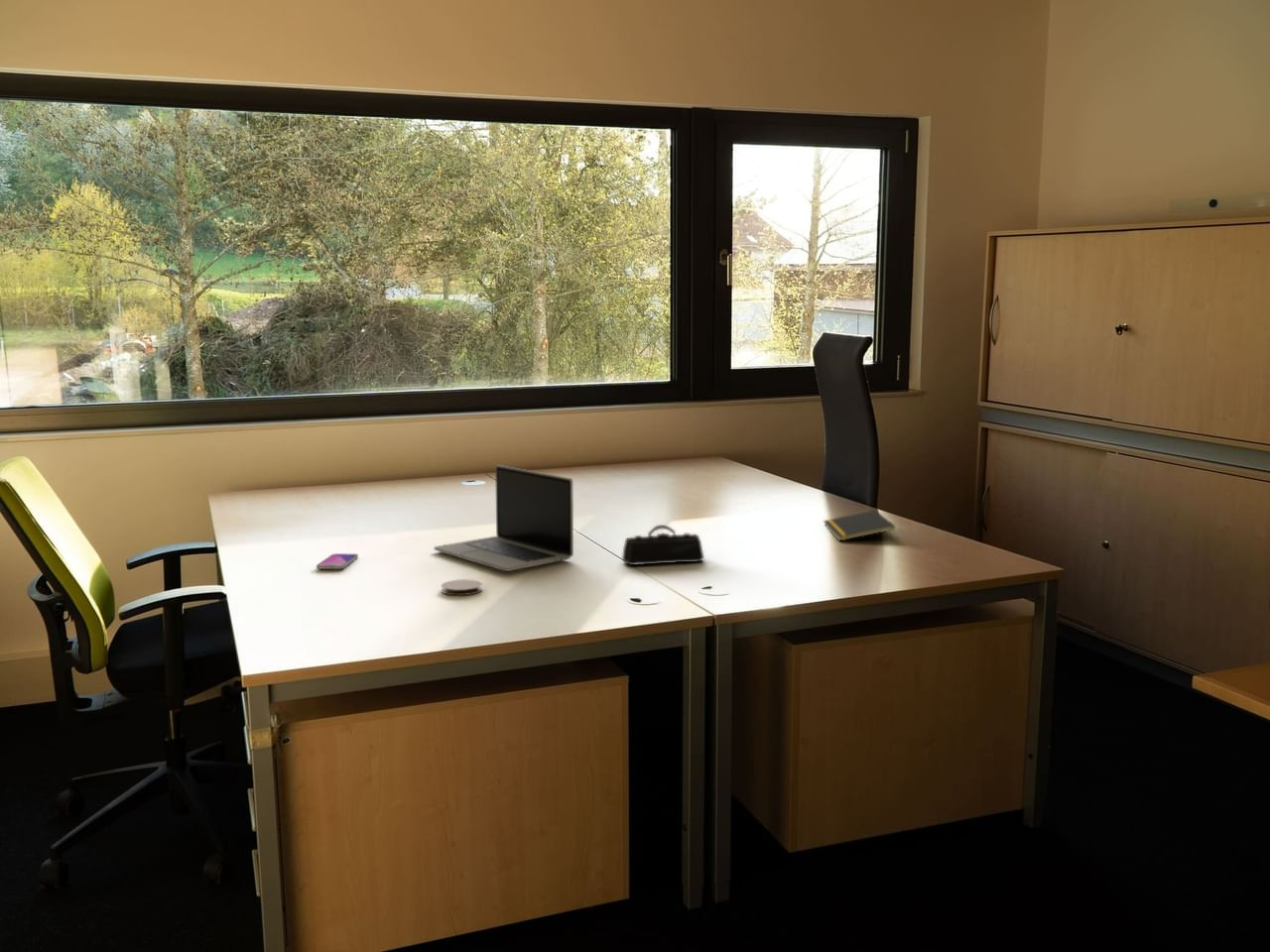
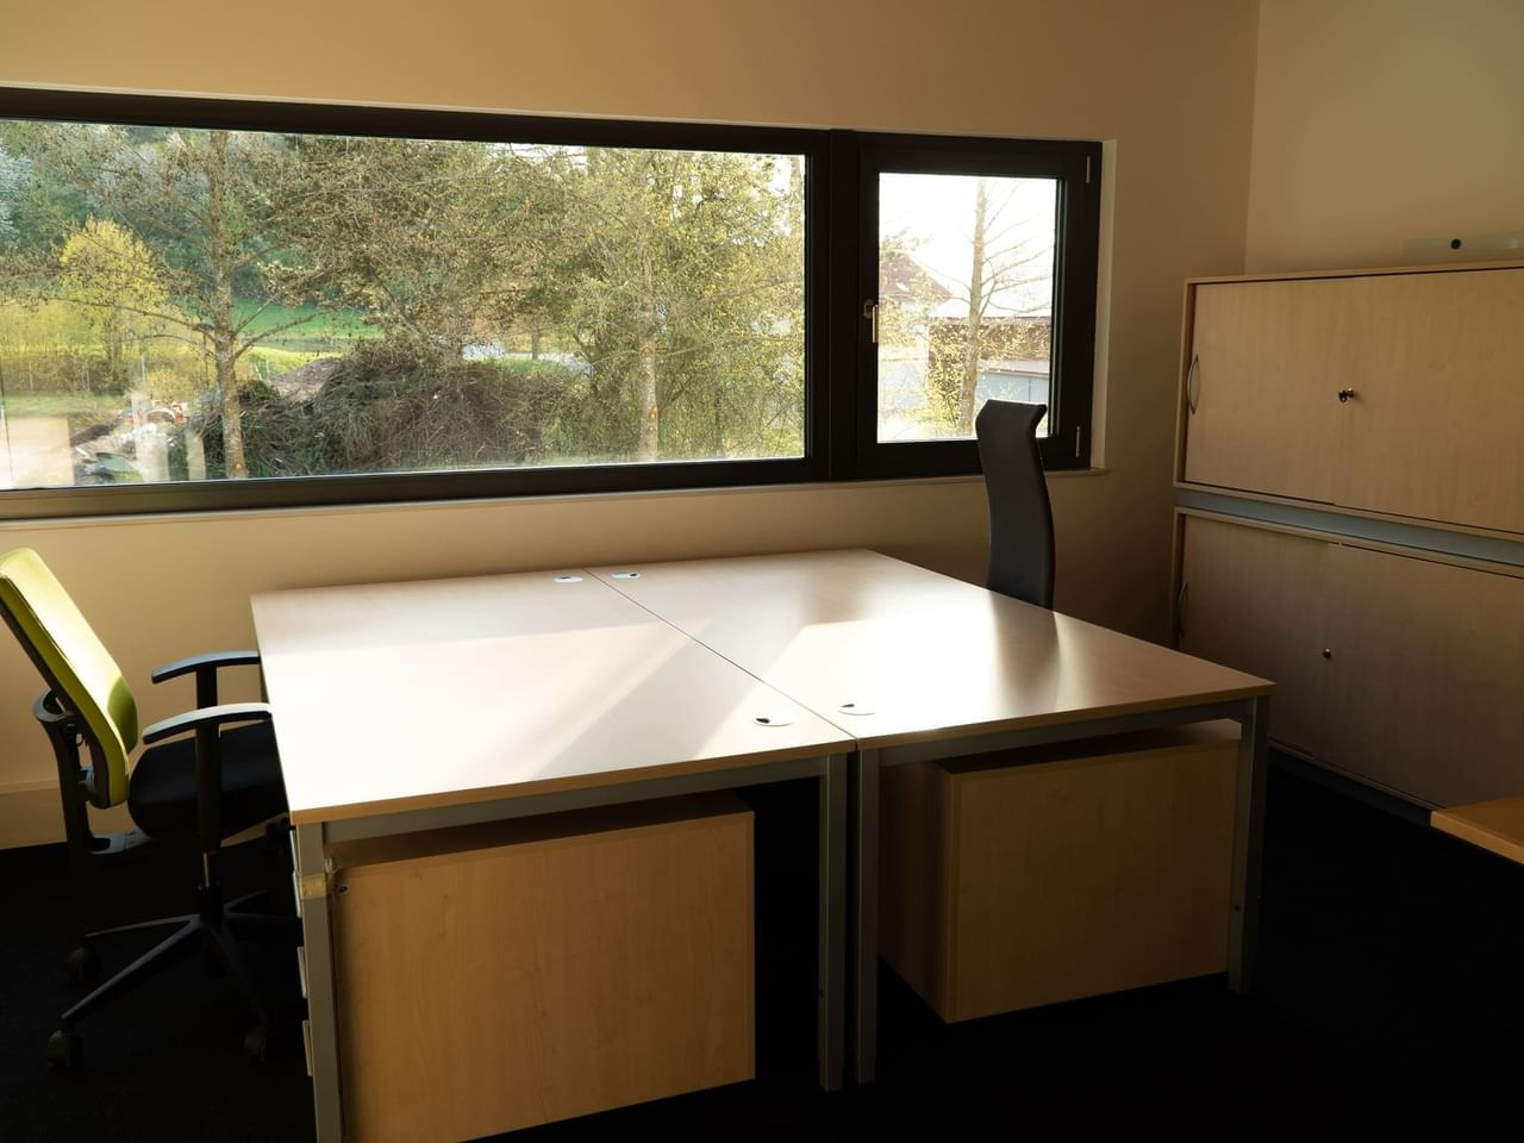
- laptop [434,464,574,572]
- smartphone [316,552,359,570]
- notepad [823,509,896,541]
- coaster [441,578,483,596]
- pencil case [621,524,705,566]
